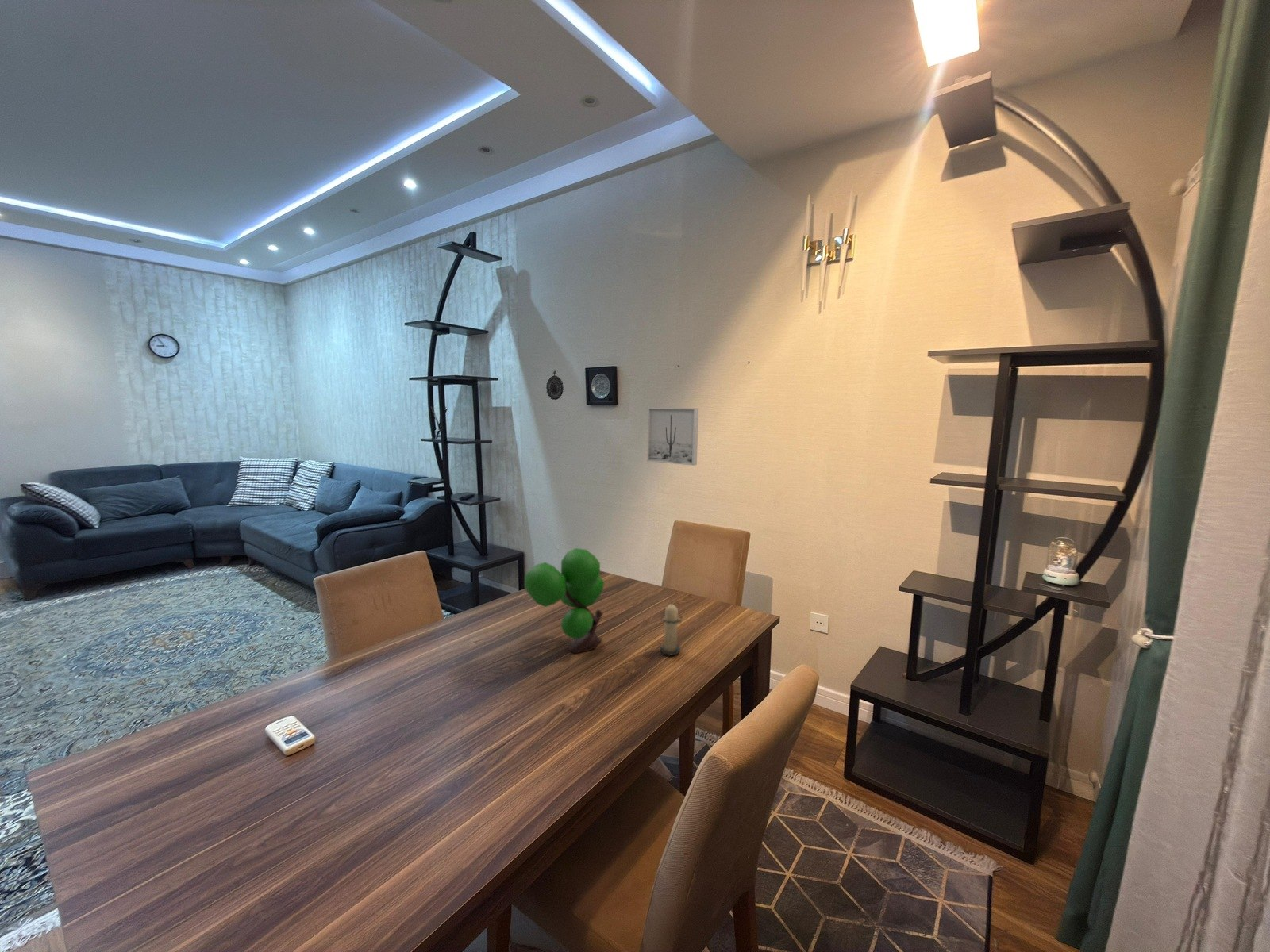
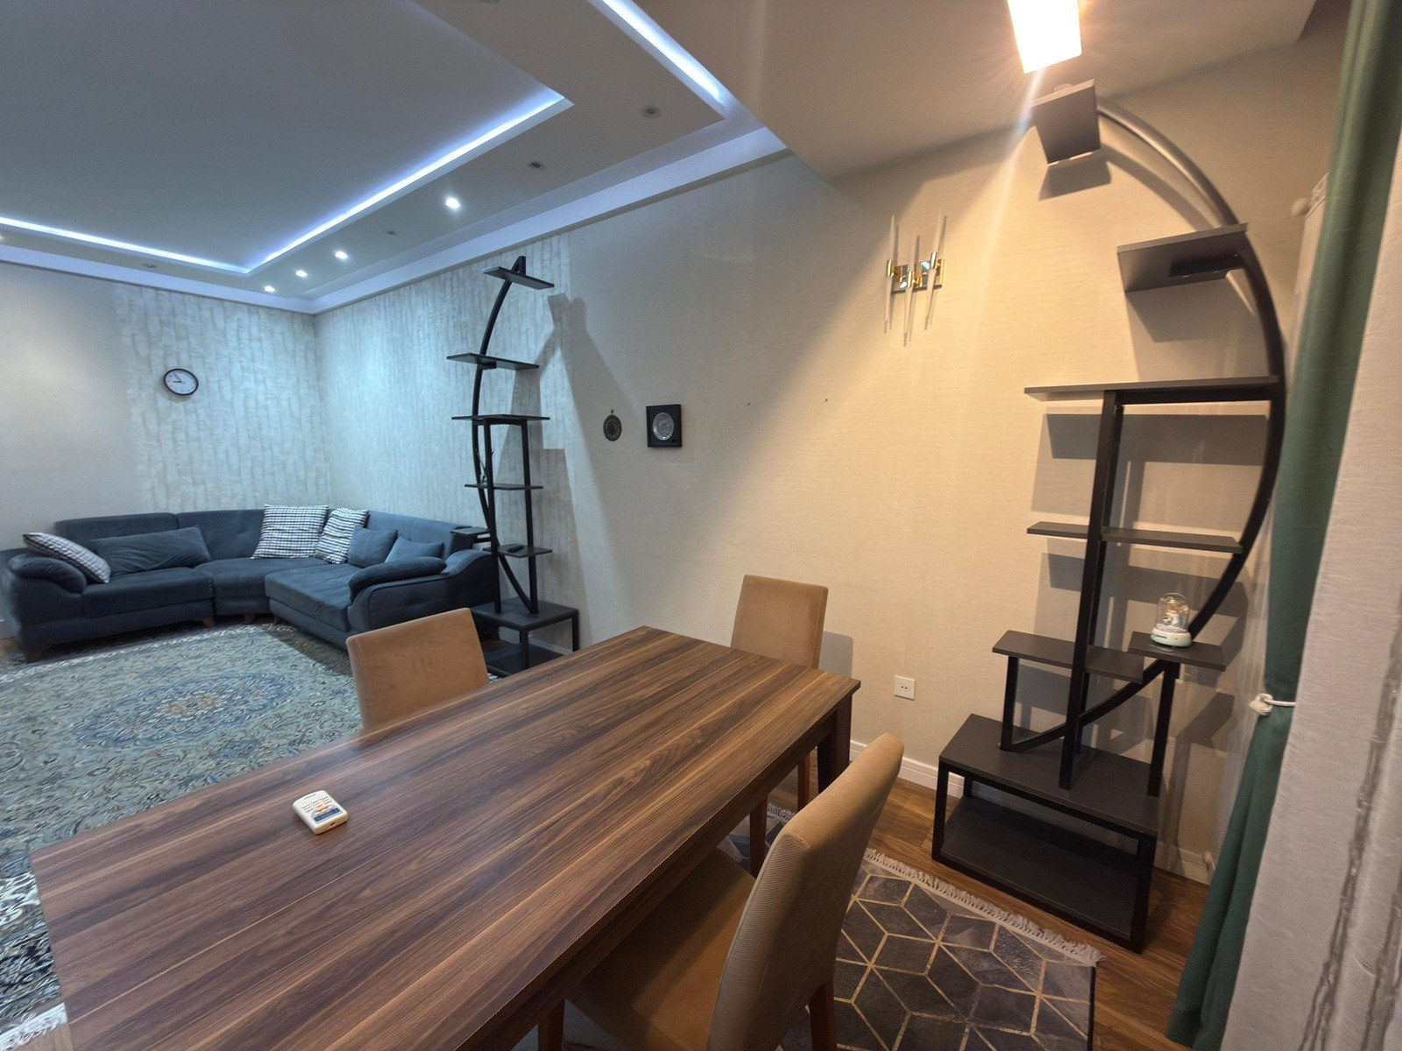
- candle [660,601,683,656]
- wall art [646,407,699,466]
- plant [524,547,605,655]
